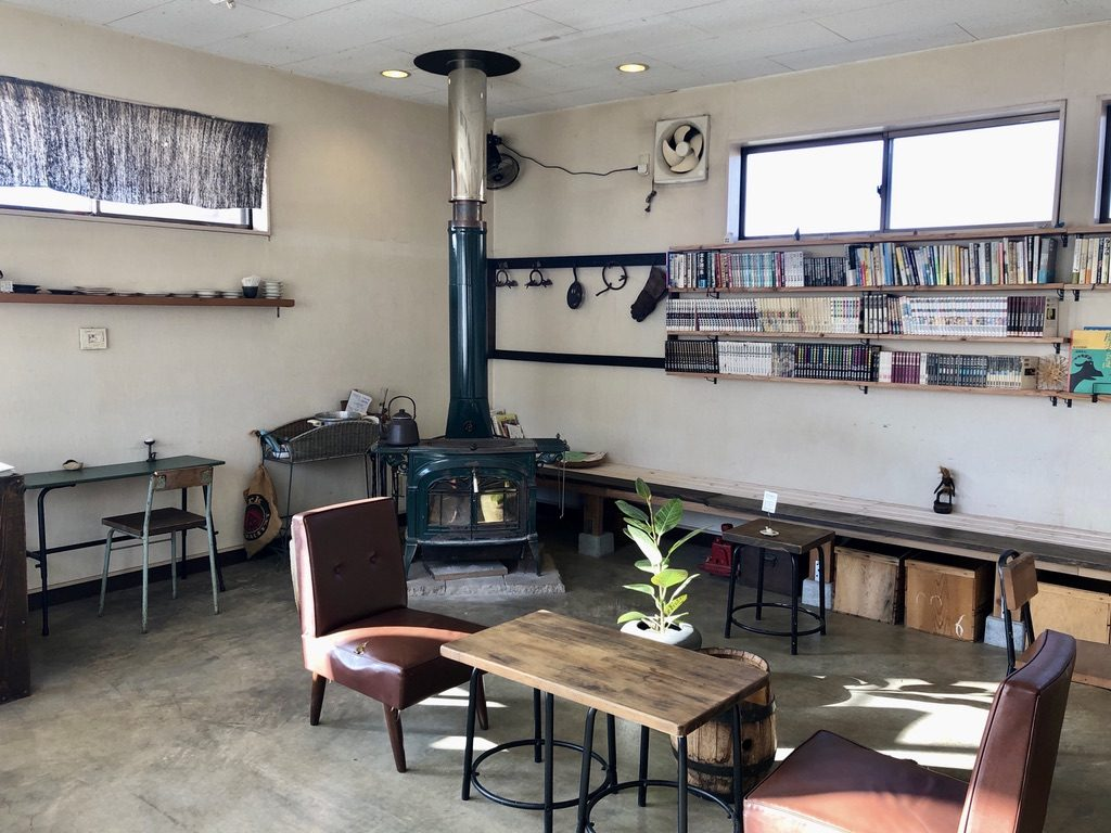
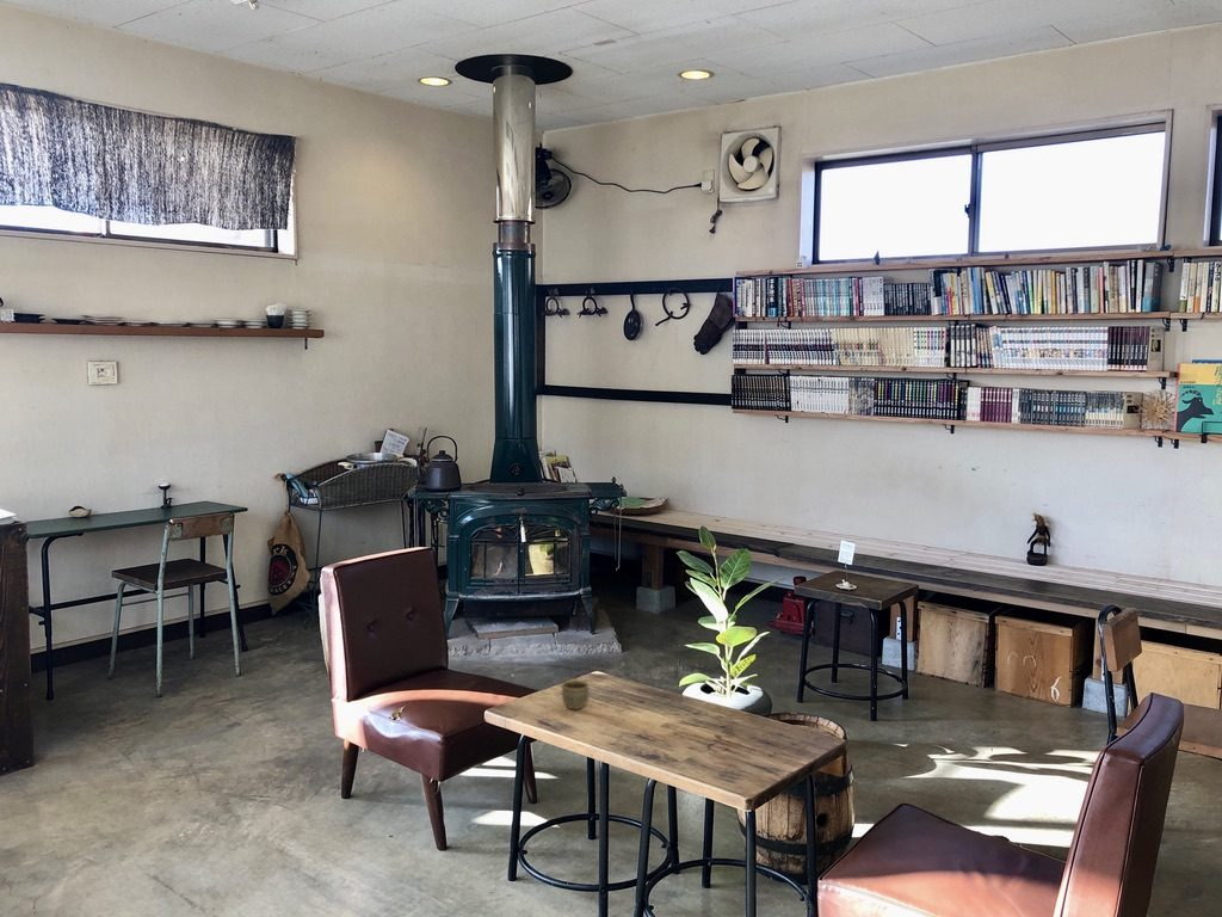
+ cup [561,679,591,710]
